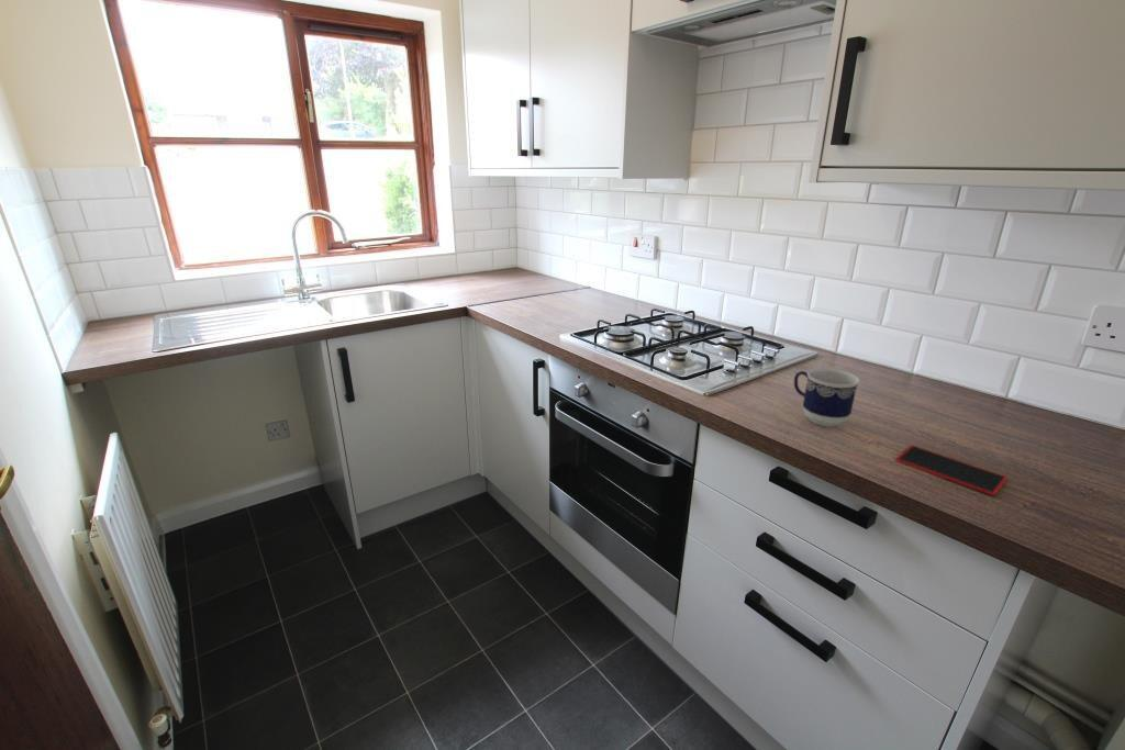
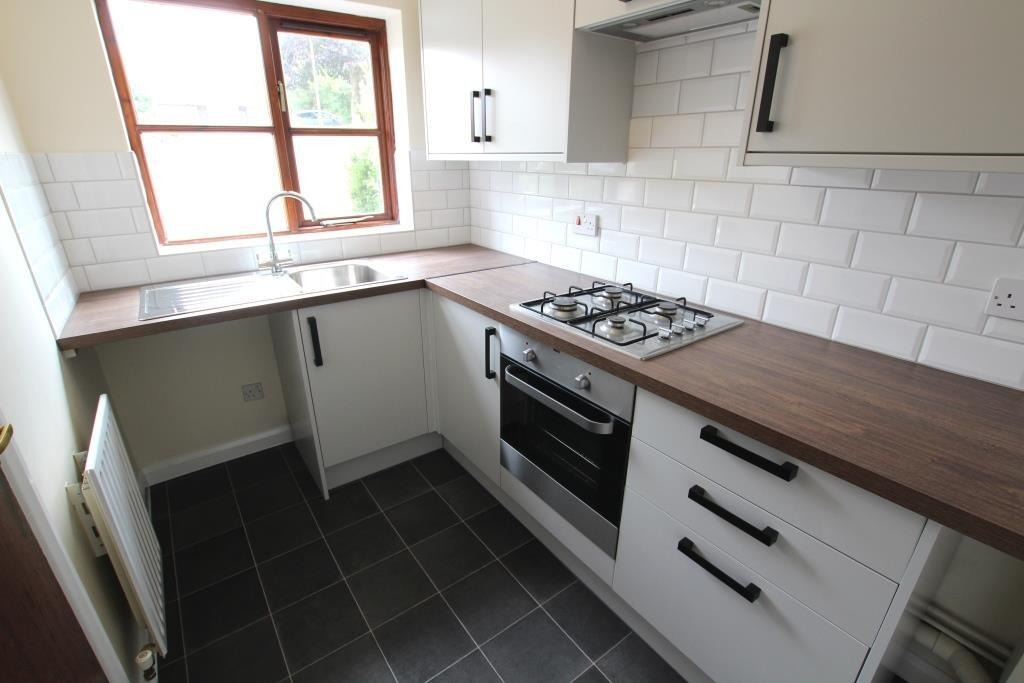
- cup [793,367,860,427]
- smartphone [894,444,1009,497]
